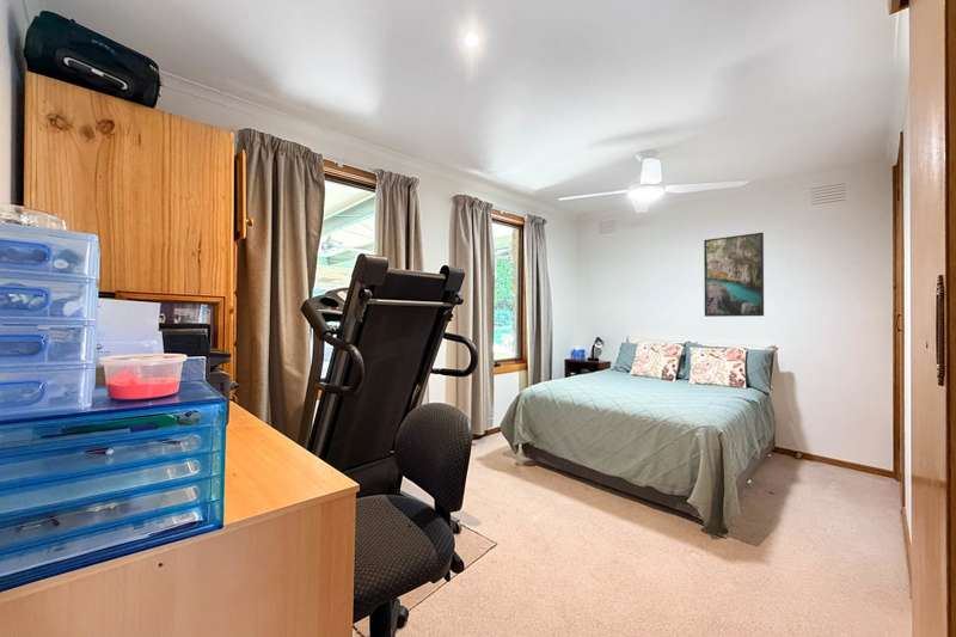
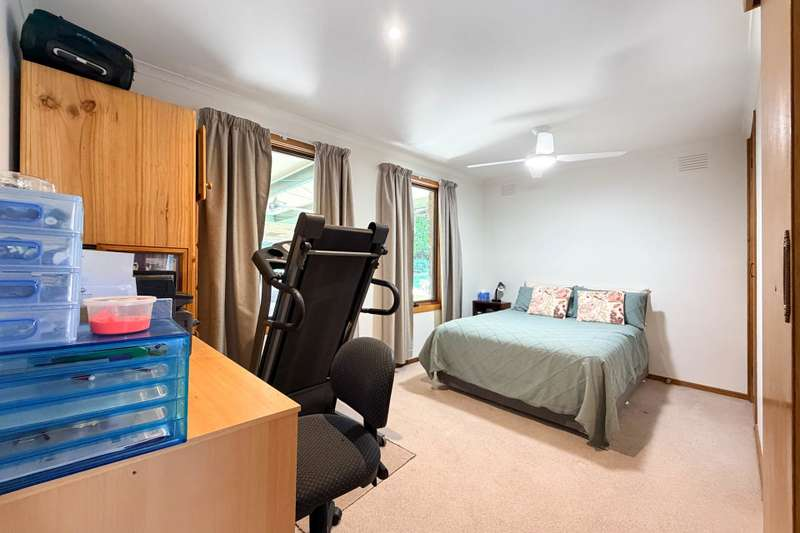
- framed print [703,232,765,318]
